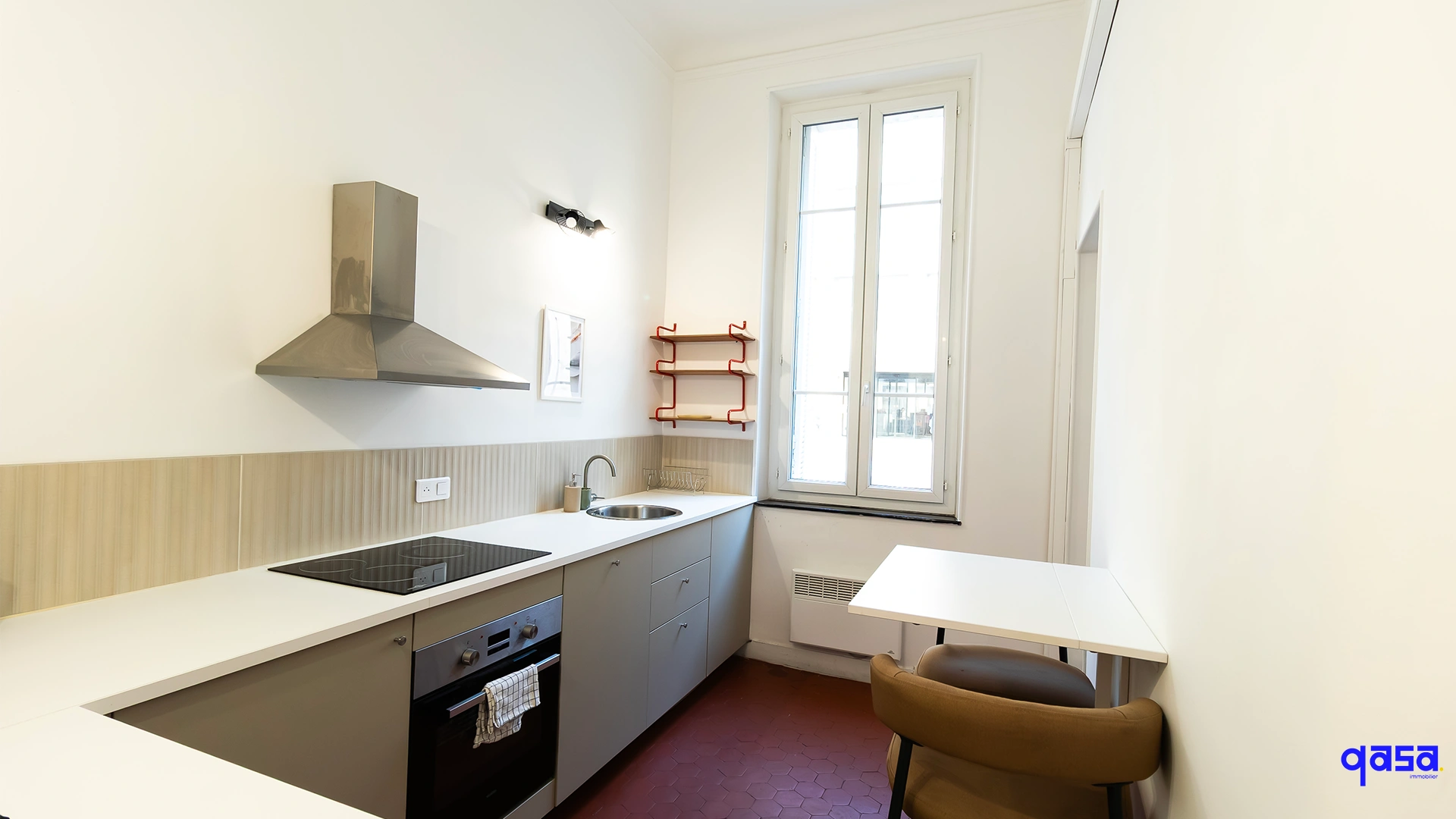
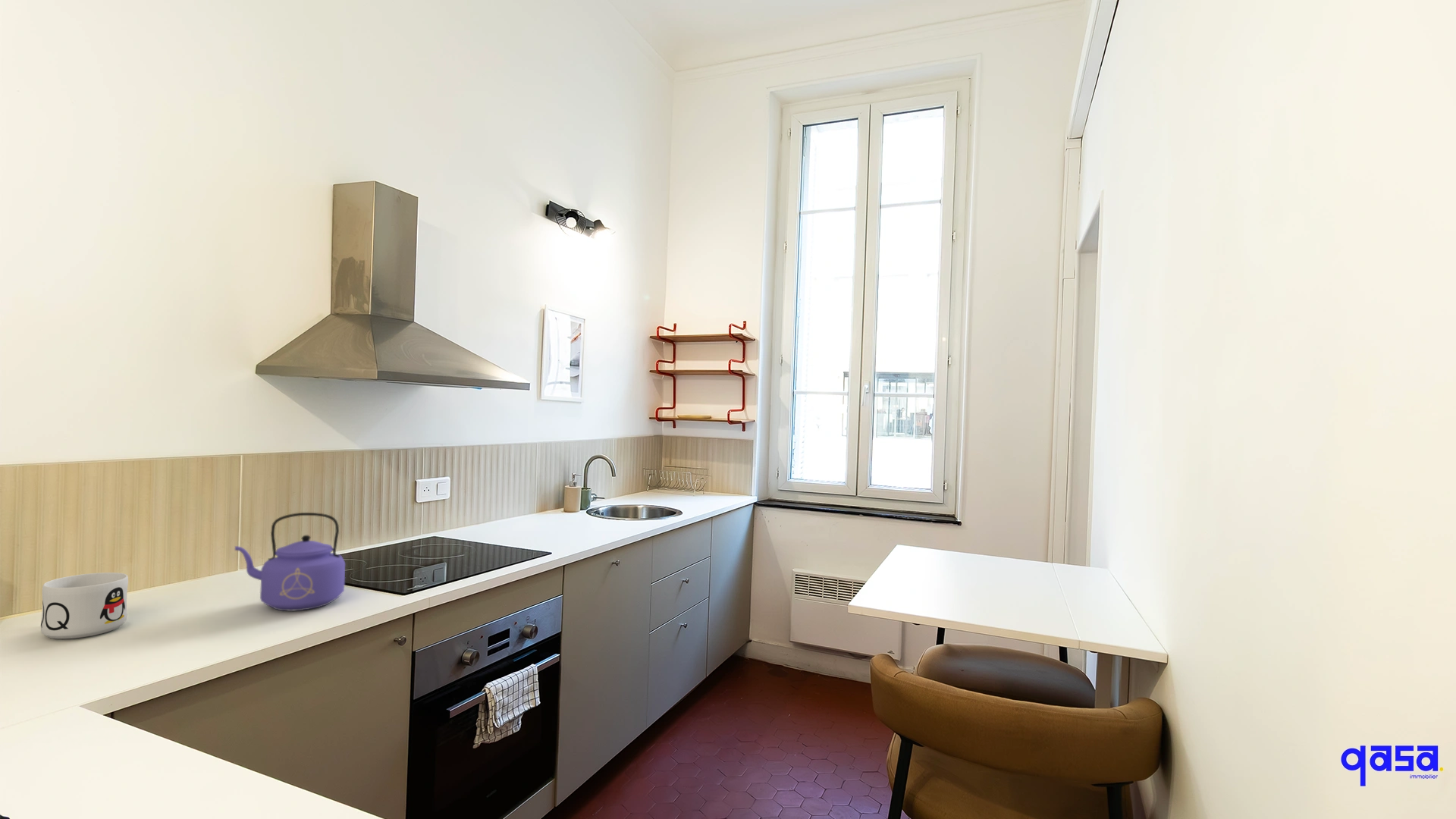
+ mug [40,572,129,639]
+ kettle [234,512,346,612]
